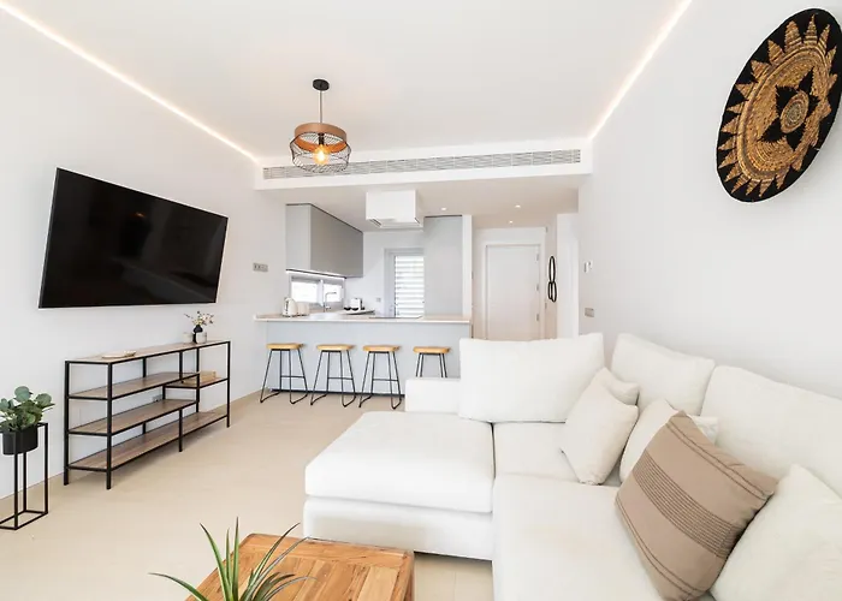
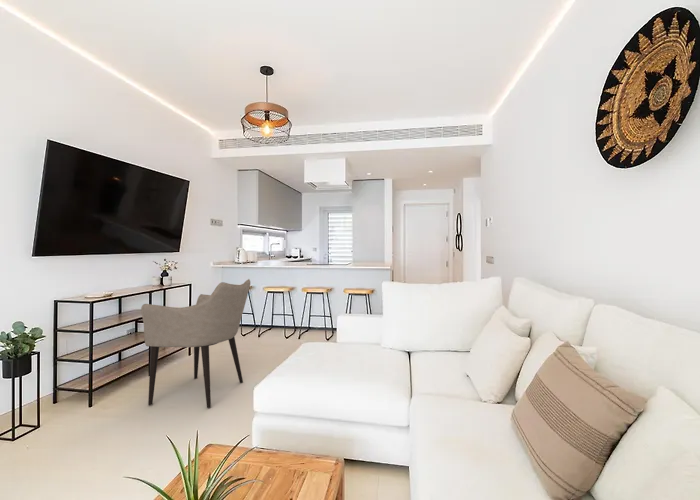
+ armchair [140,278,251,409]
